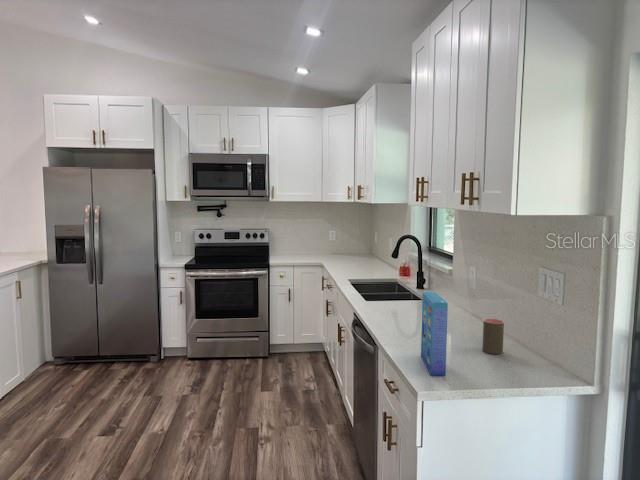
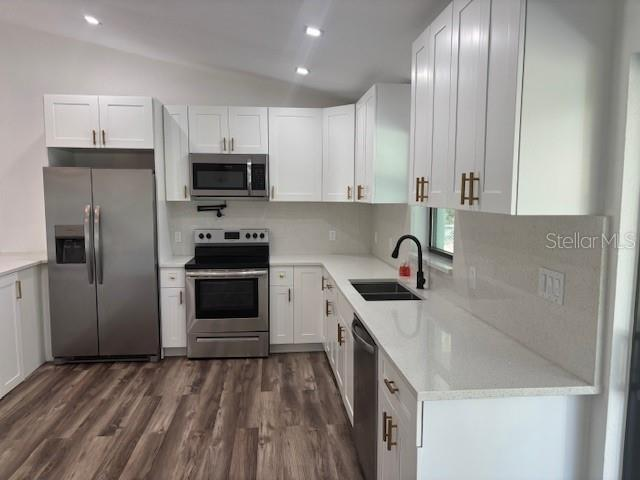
- cereal box [420,291,449,377]
- cup [481,318,505,355]
